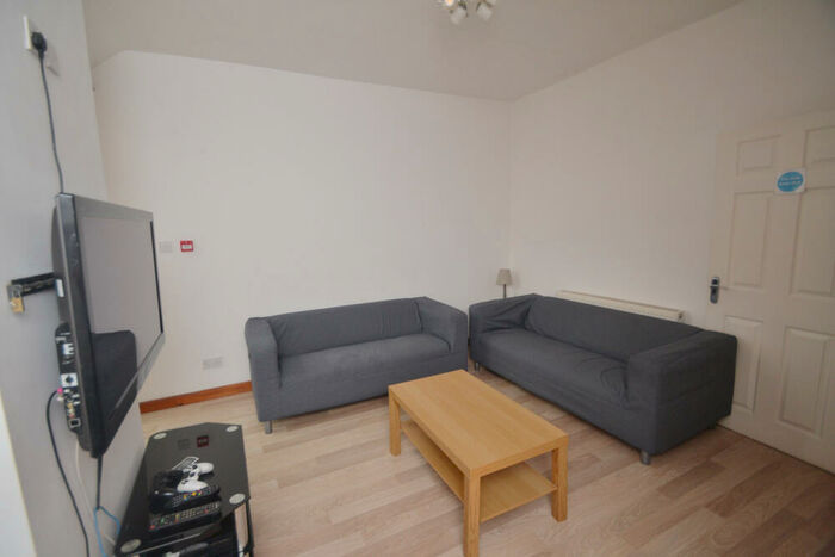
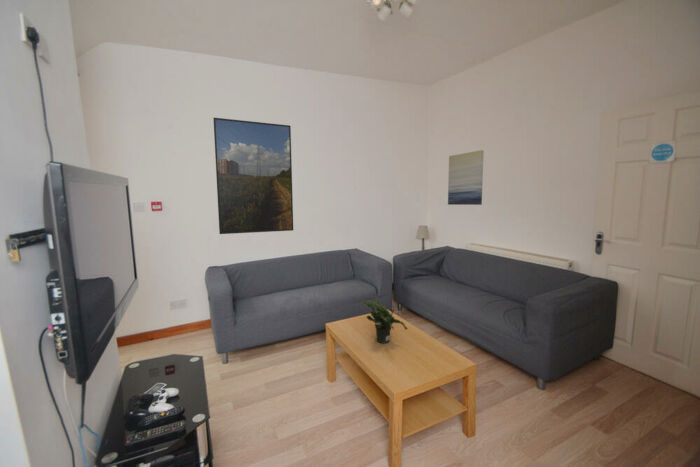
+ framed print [212,117,294,235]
+ potted plant [361,297,408,345]
+ wall art [447,149,485,206]
